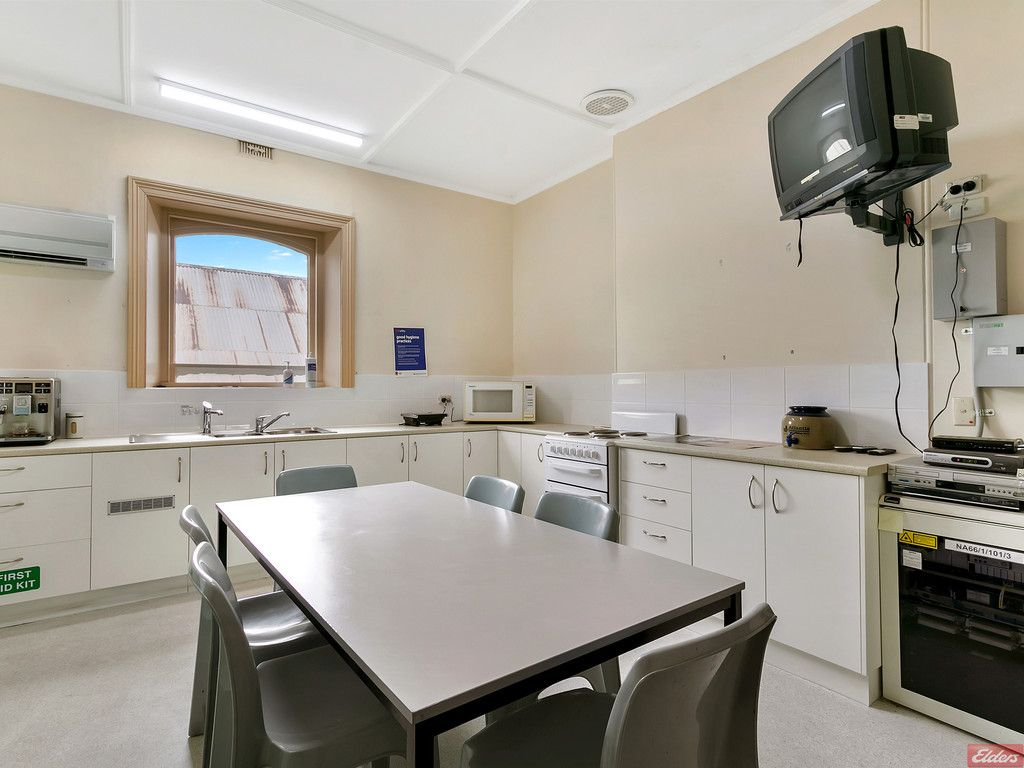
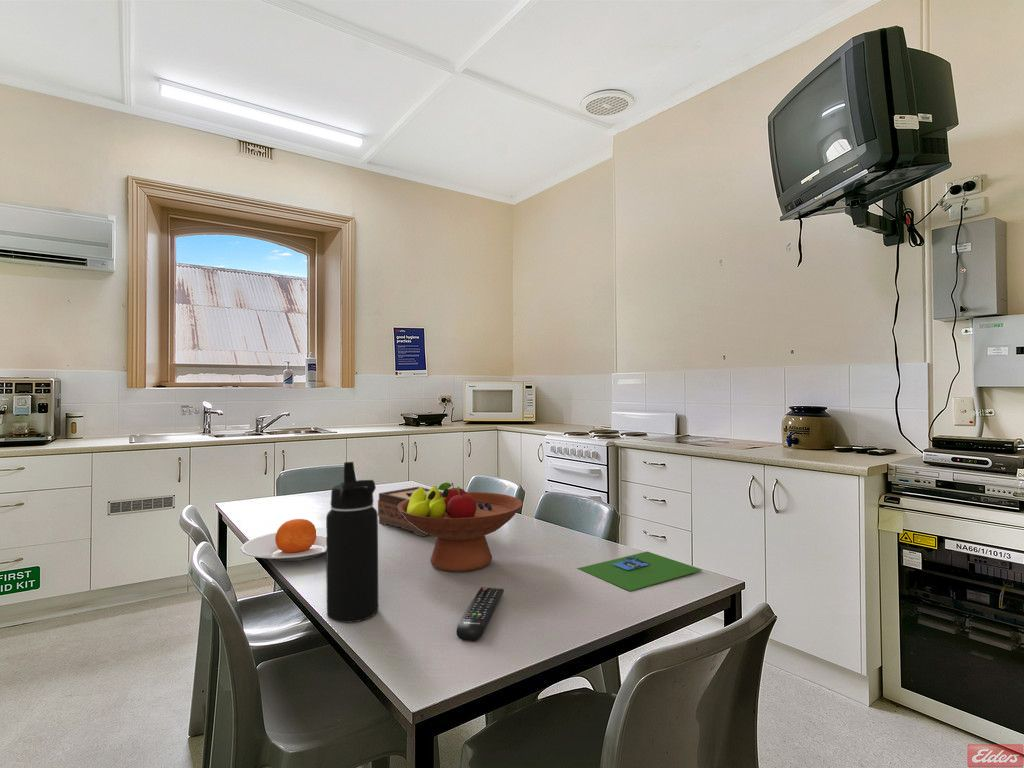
+ water bottle [325,461,379,624]
+ remote control [455,586,505,642]
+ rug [577,550,703,592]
+ fruit bowl [398,481,523,573]
+ plate [240,518,326,562]
+ tissue box [377,486,443,538]
